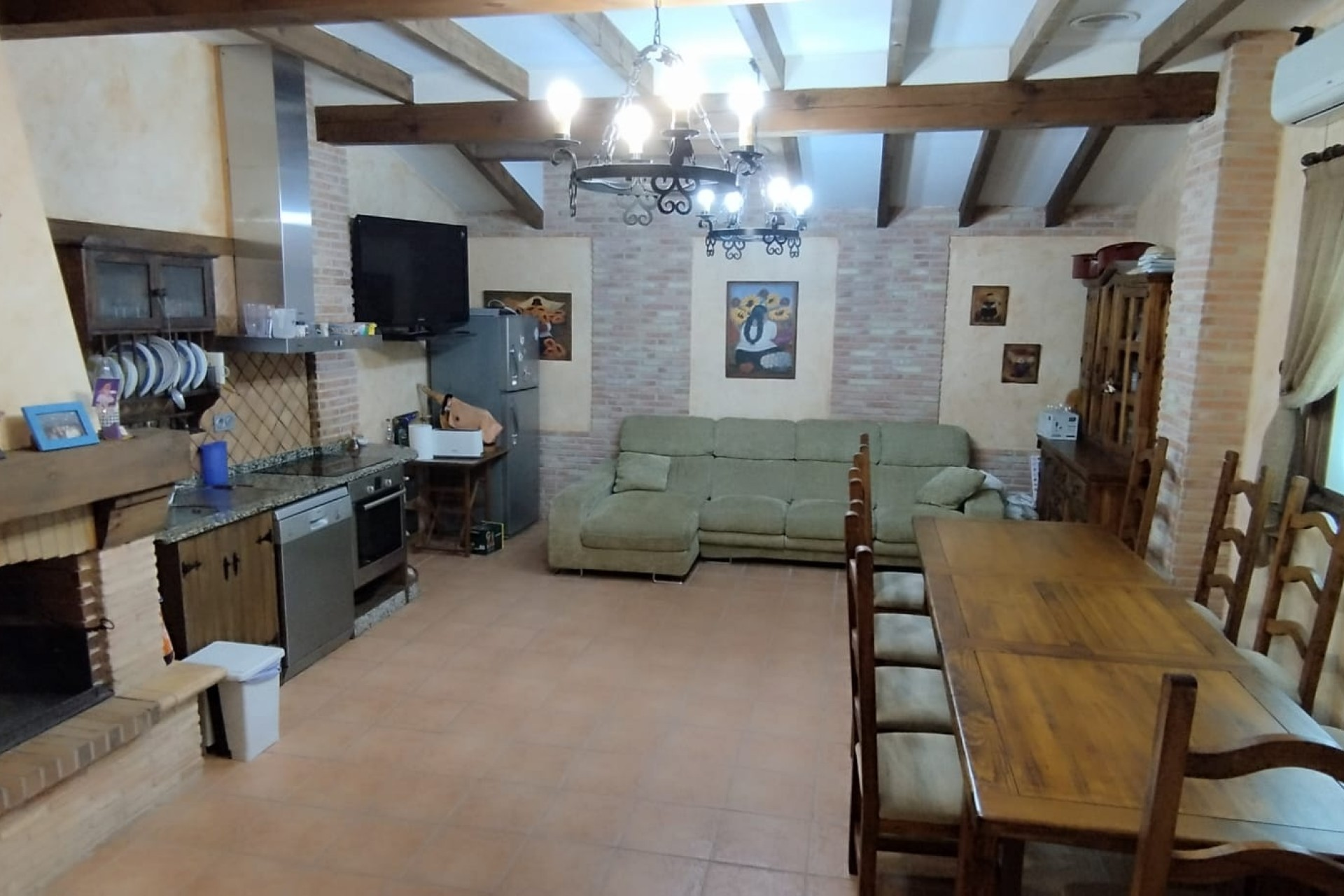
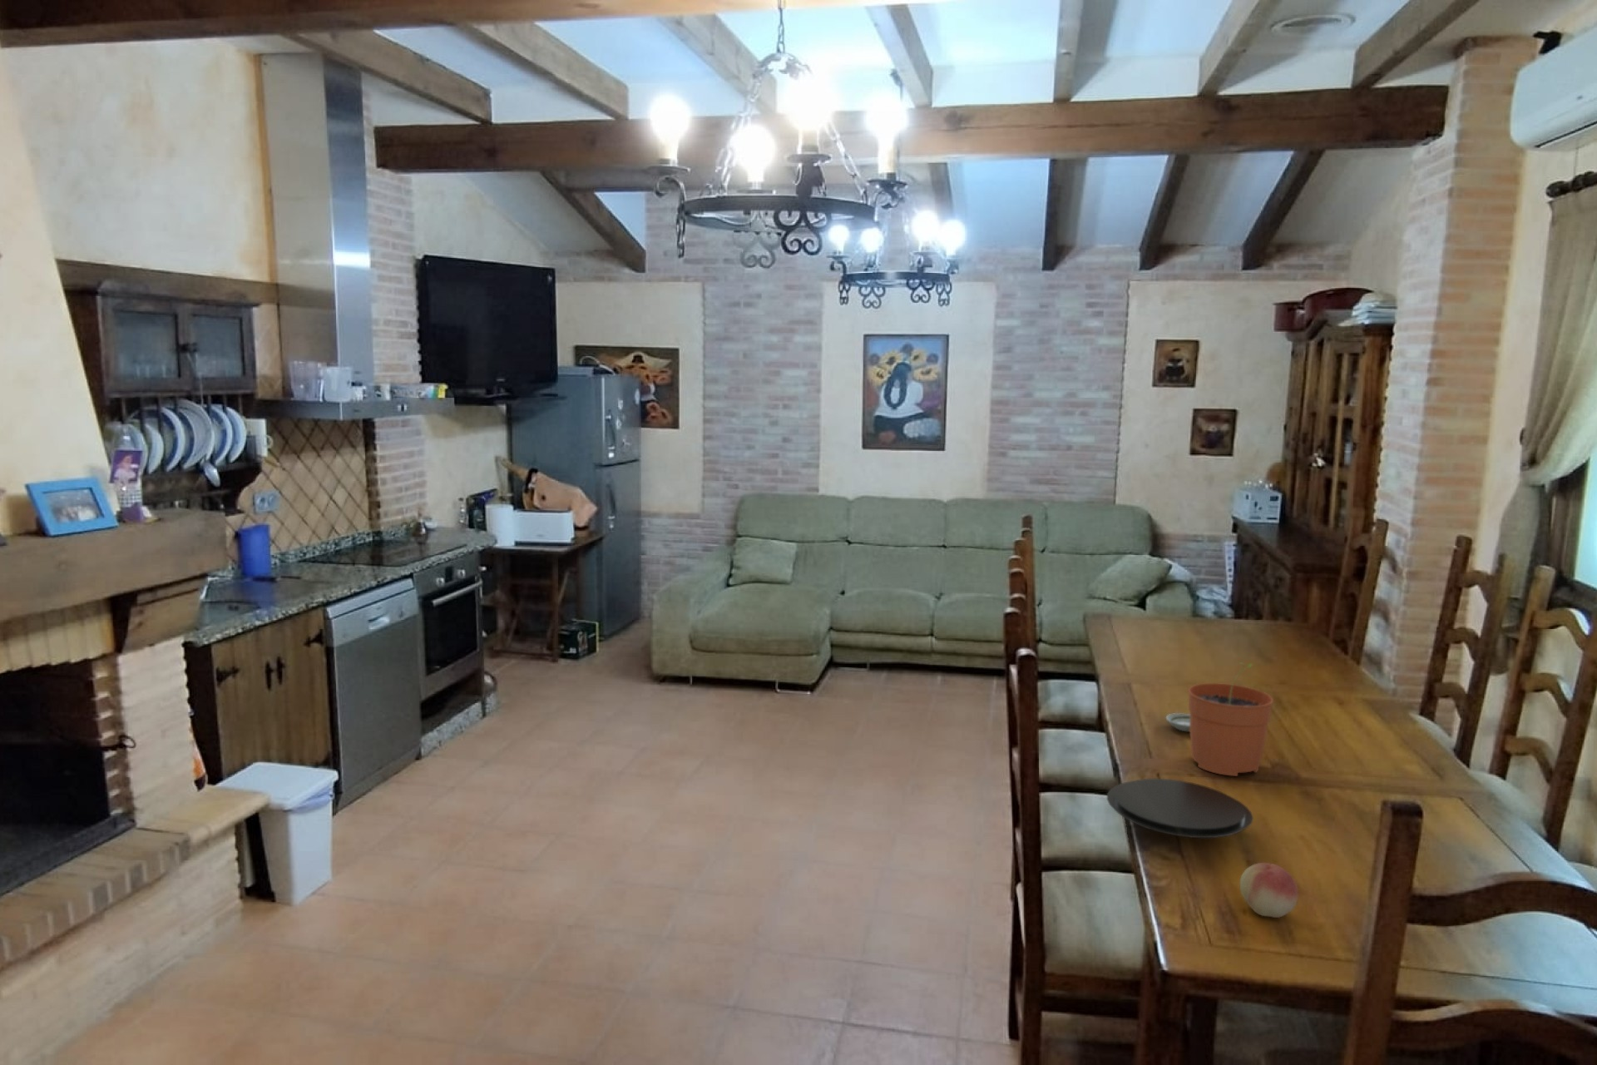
+ plate [1106,777,1254,839]
+ saucer [1166,712,1191,732]
+ fruit [1239,862,1299,919]
+ plant pot [1188,661,1274,777]
